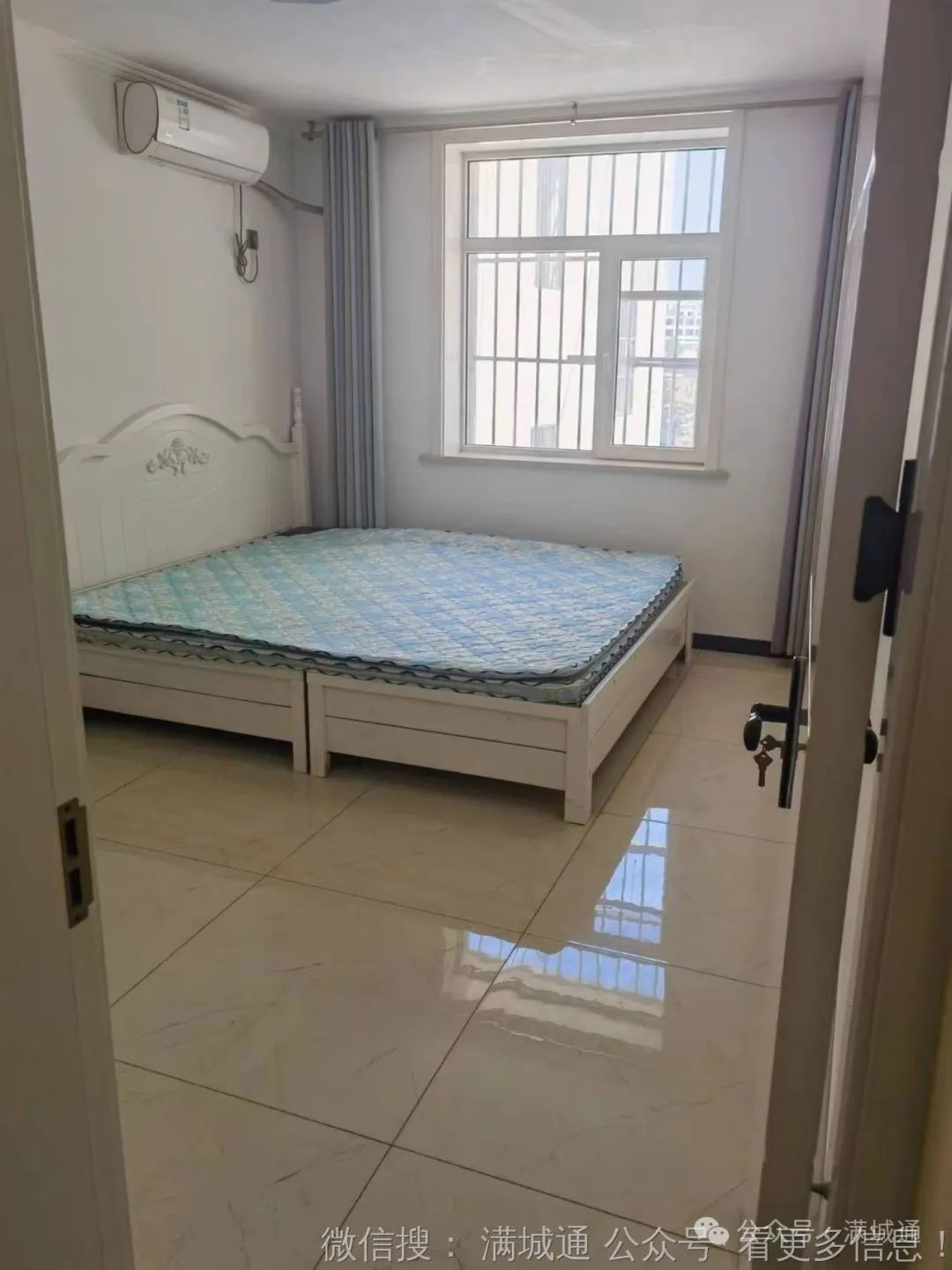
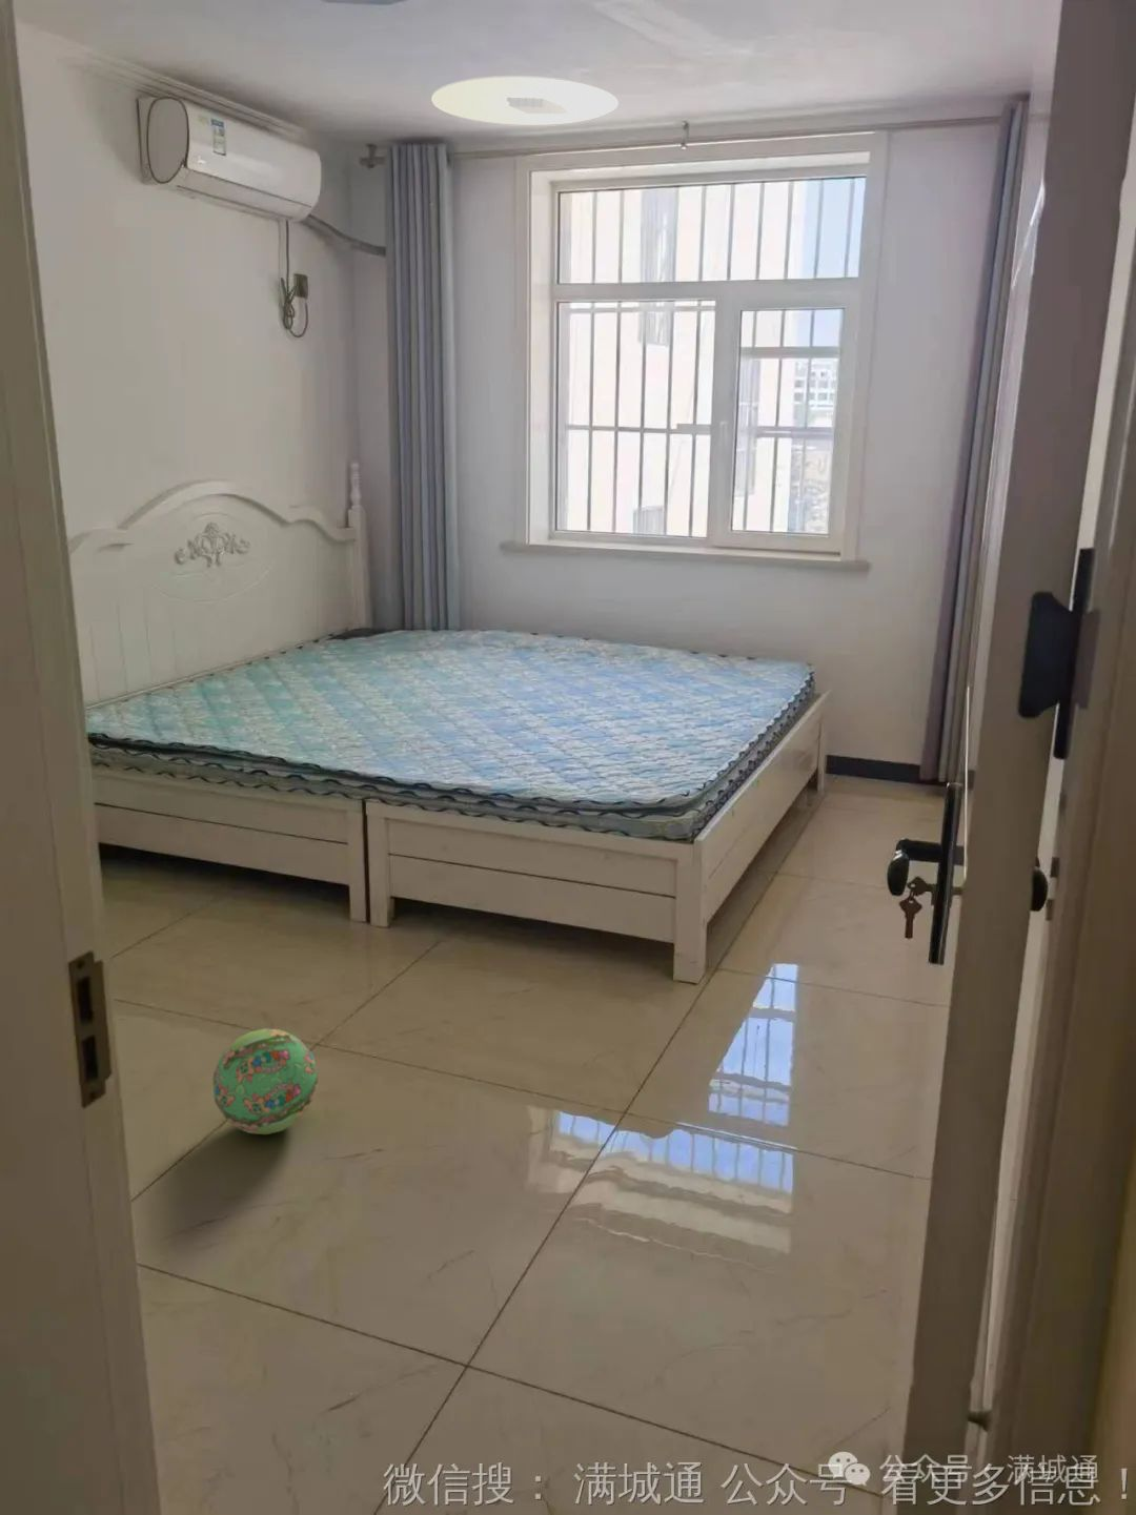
+ ball [211,1027,319,1136]
+ ceiling light [431,75,619,128]
